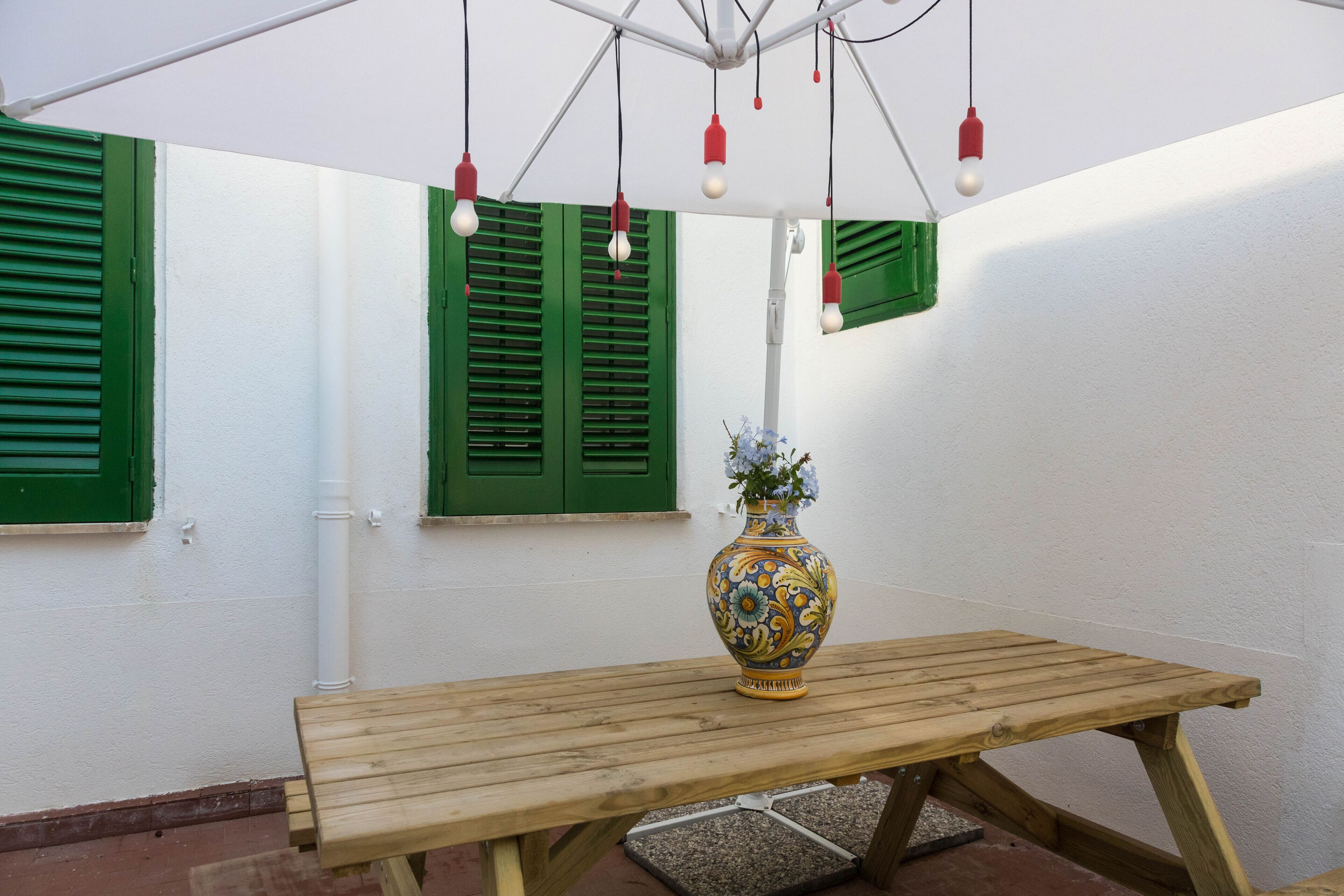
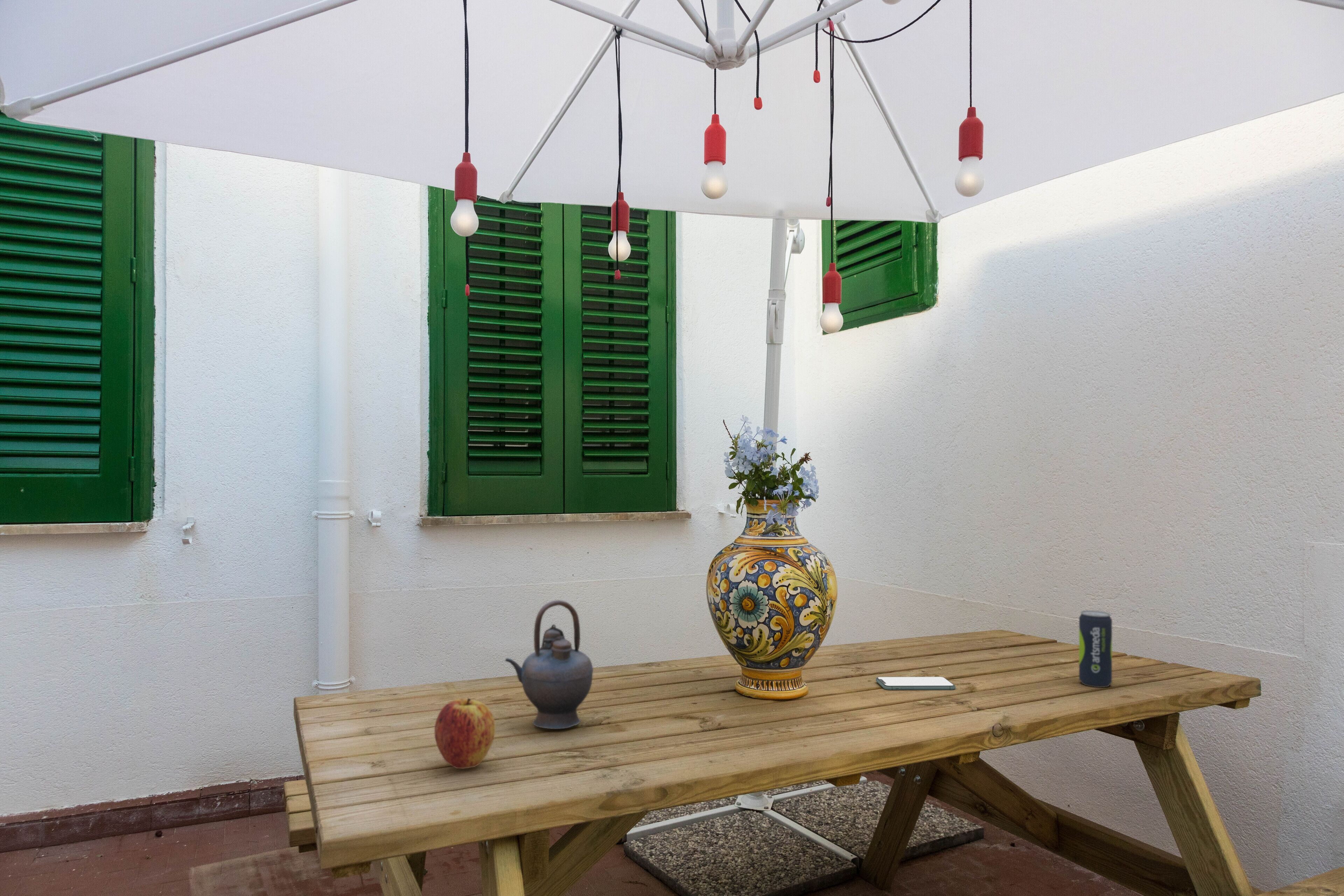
+ beverage can [1079,610,1112,688]
+ smartphone [875,677,956,690]
+ apple [434,698,496,769]
+ teapot [505,600,594,729]
